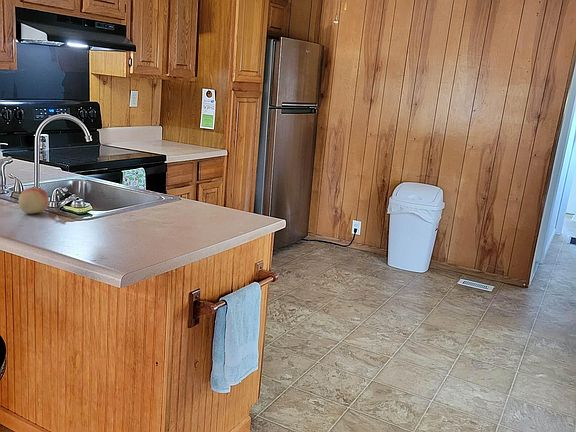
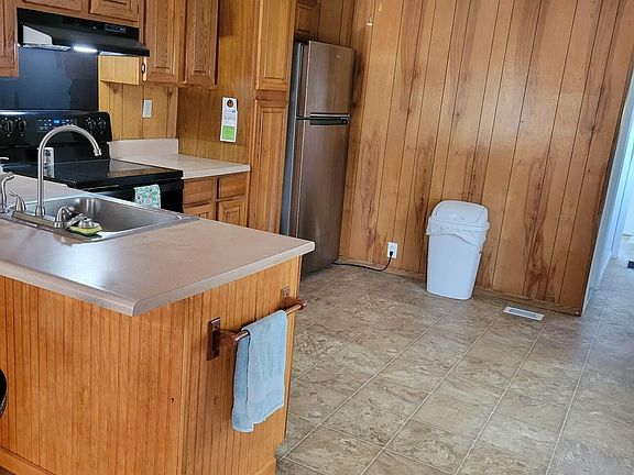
- fruit [18,187,50,215]
